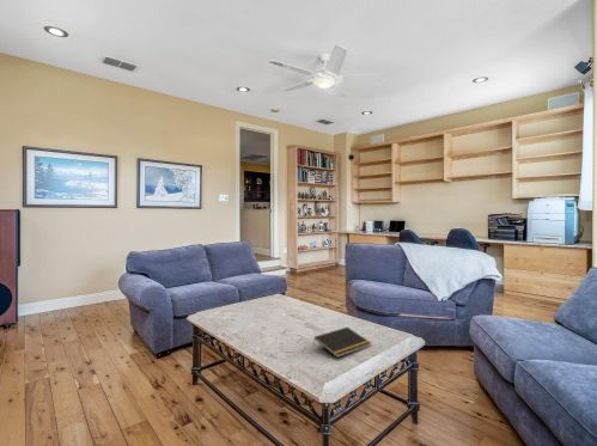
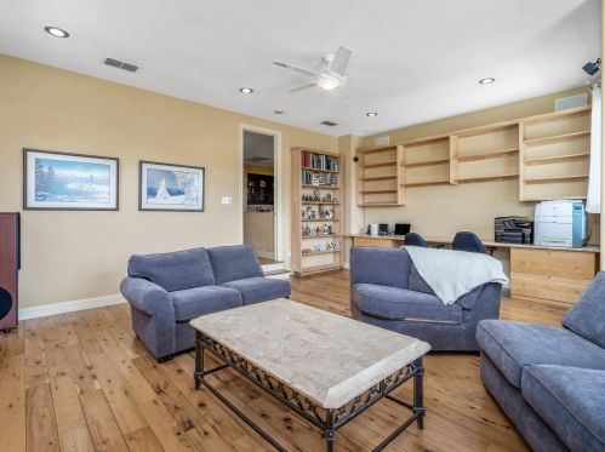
- notepad [312,326,372,359]
